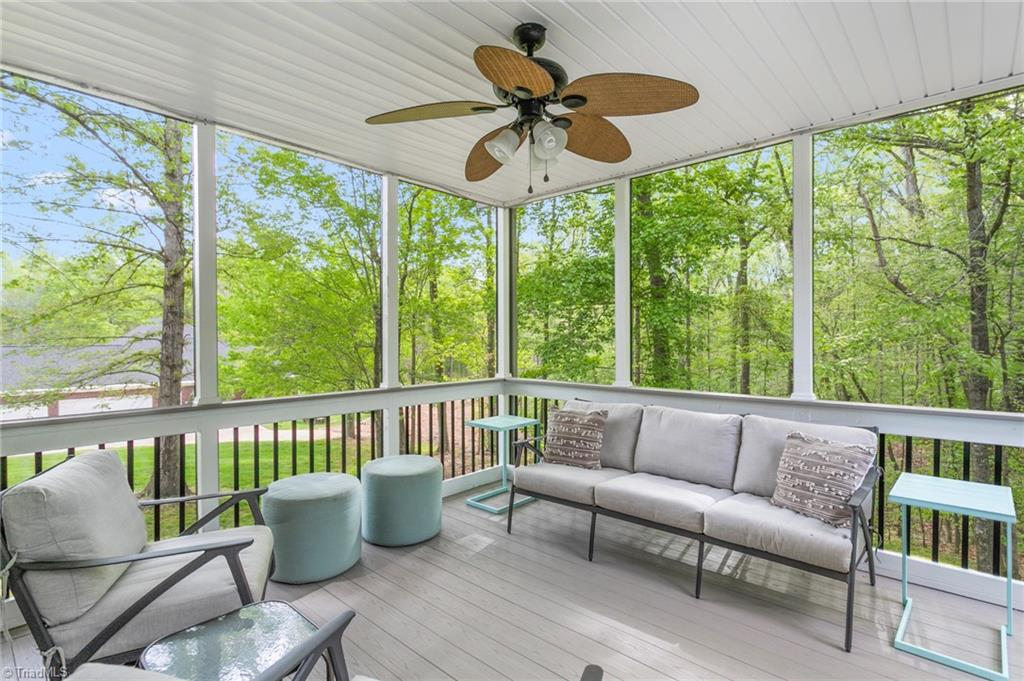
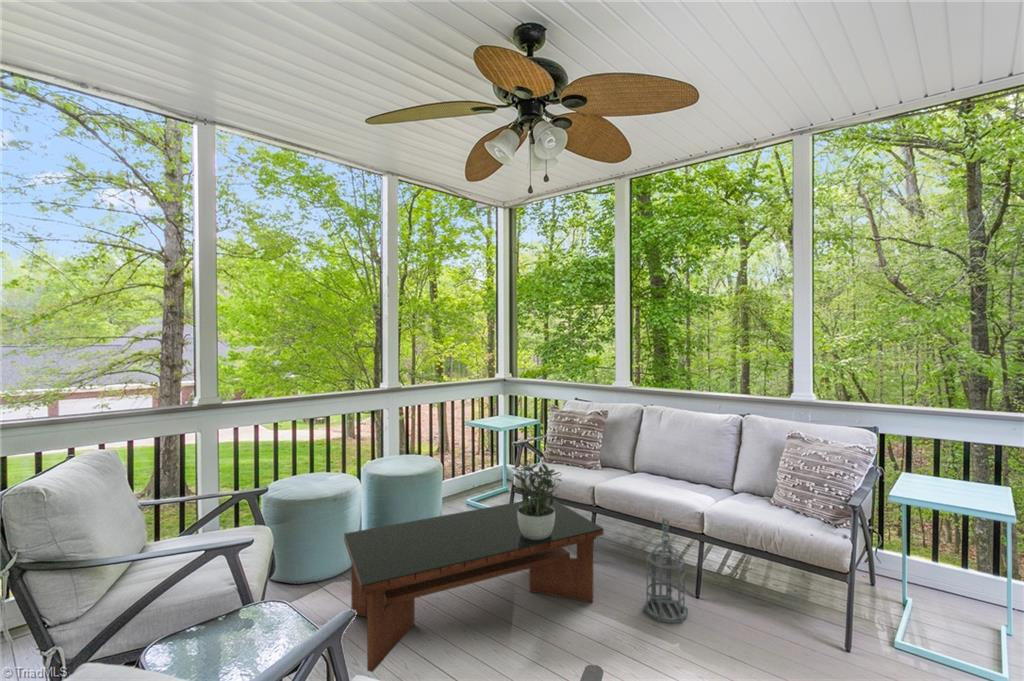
+ coffee table [343,496,604,673]
+ lantern [642,517,689,624]
+ potted plant [511,458,564,540]
